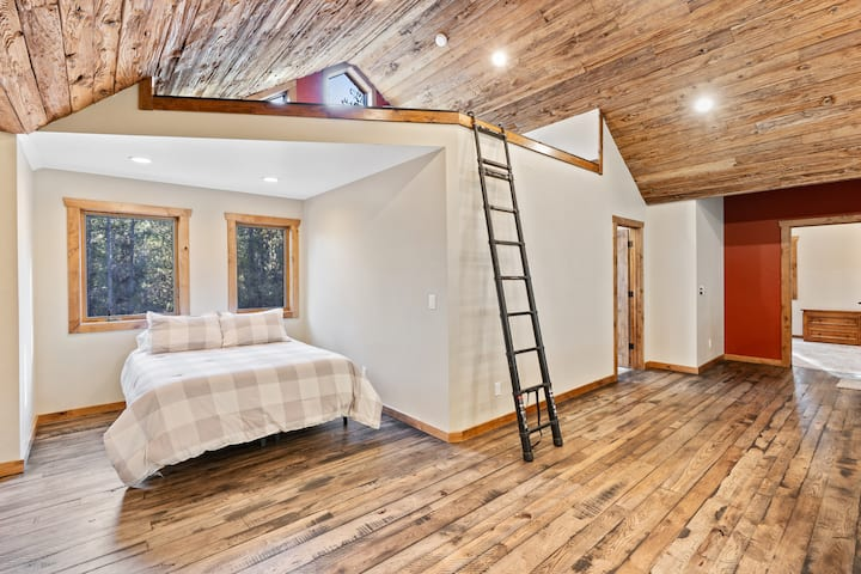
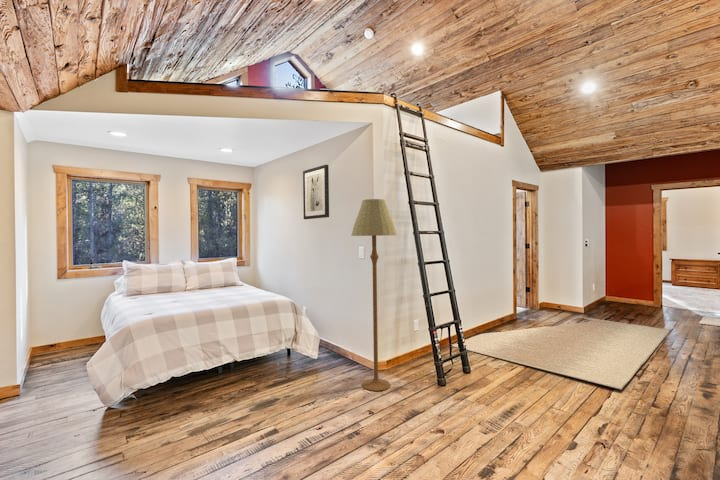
+ floor lamp [350,198,398,392]
+ wall art [302,164,330,220]
+ rug [451,317,672,391]
